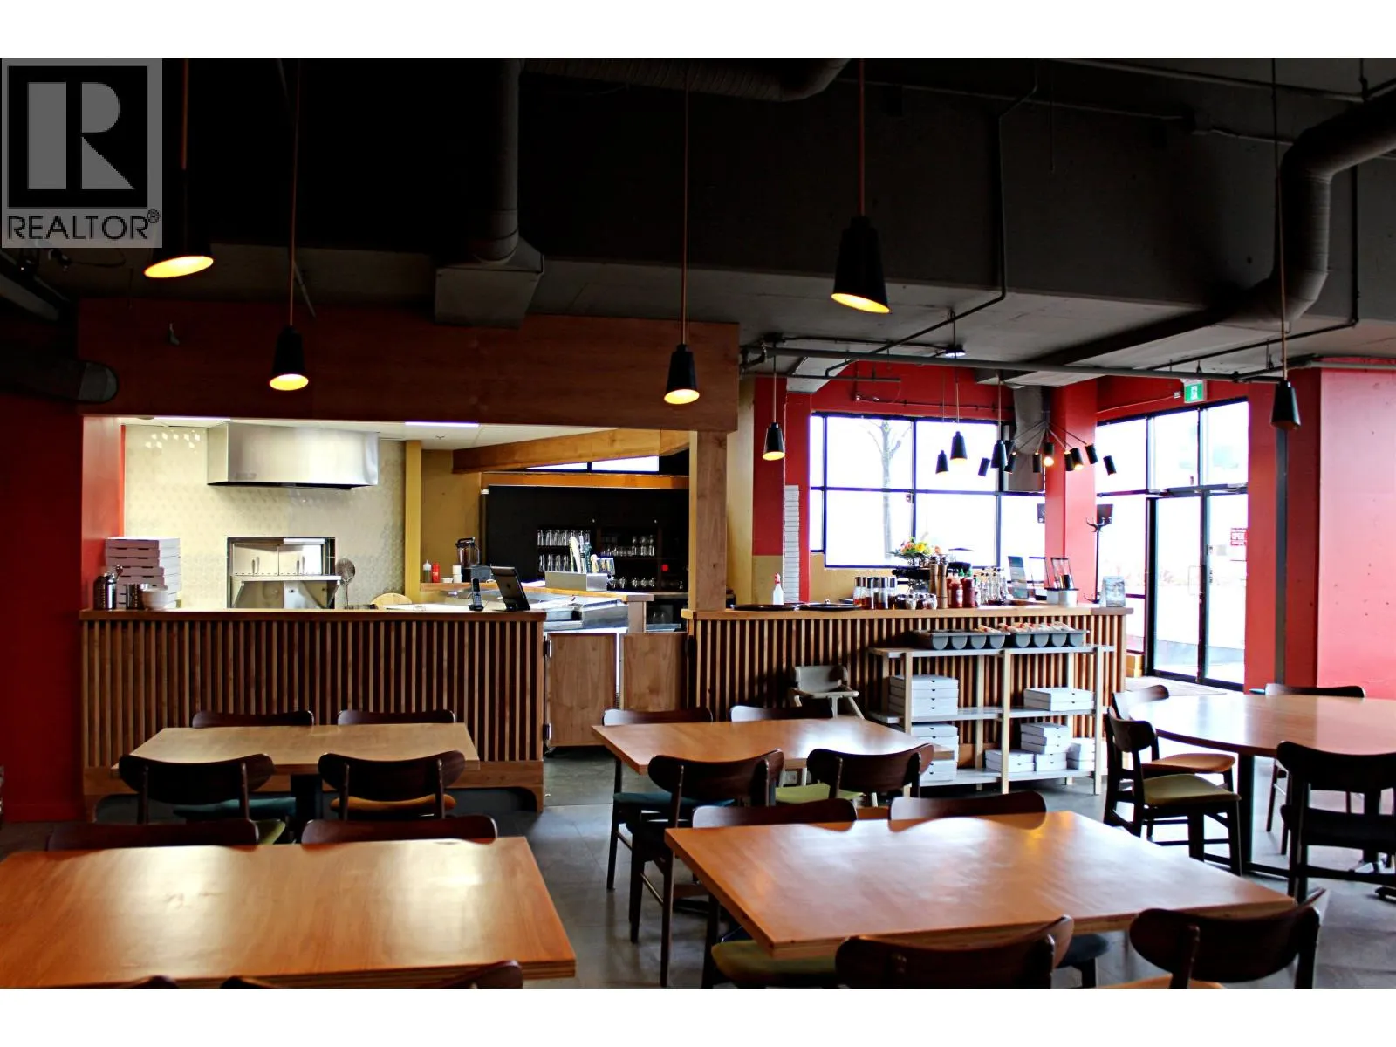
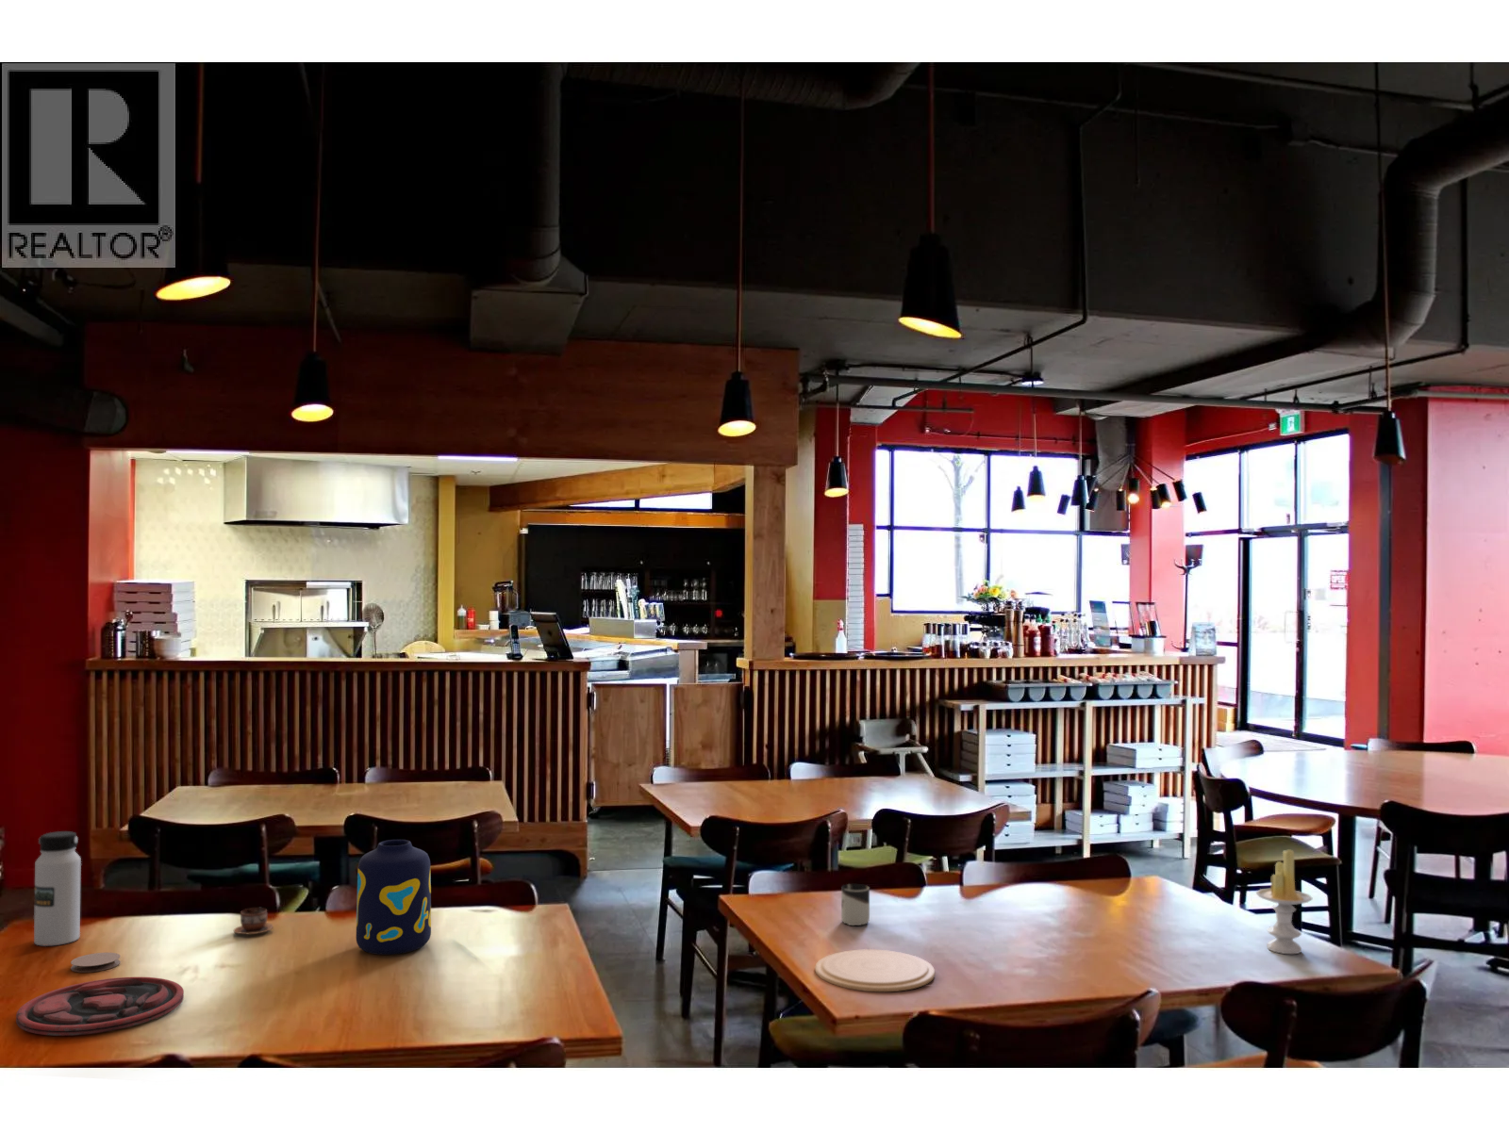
+ candle [1255,849,1313,955]
+ vase [355,839,433,955]
+ plate [15,977,185,1037]
+ cup [233,906,274,935]
+ coaster [70,952,121,974]
+ water bottle [33,830,82,947]
+ cup [840,883,871,927]
+ plate [814,948,935,992]
